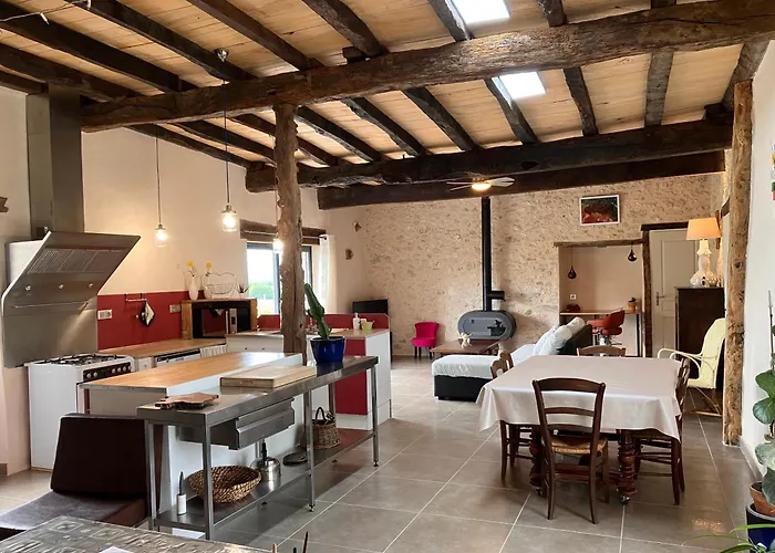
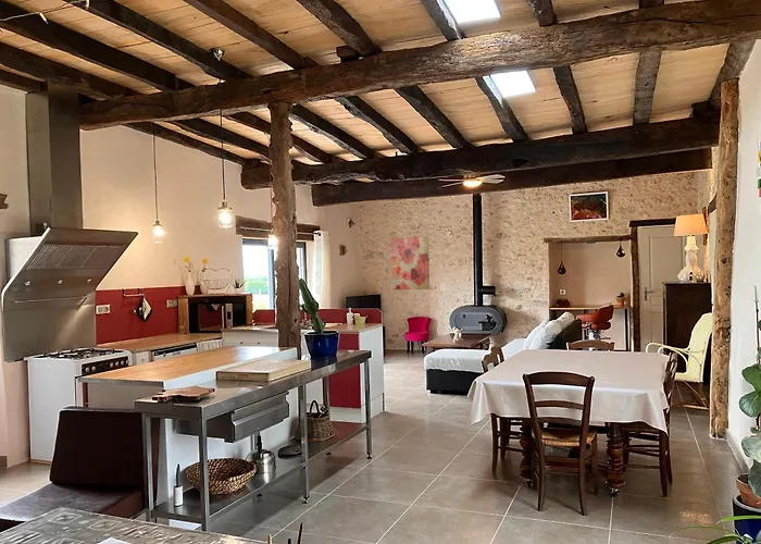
+ wall art [390,236,431,290]
